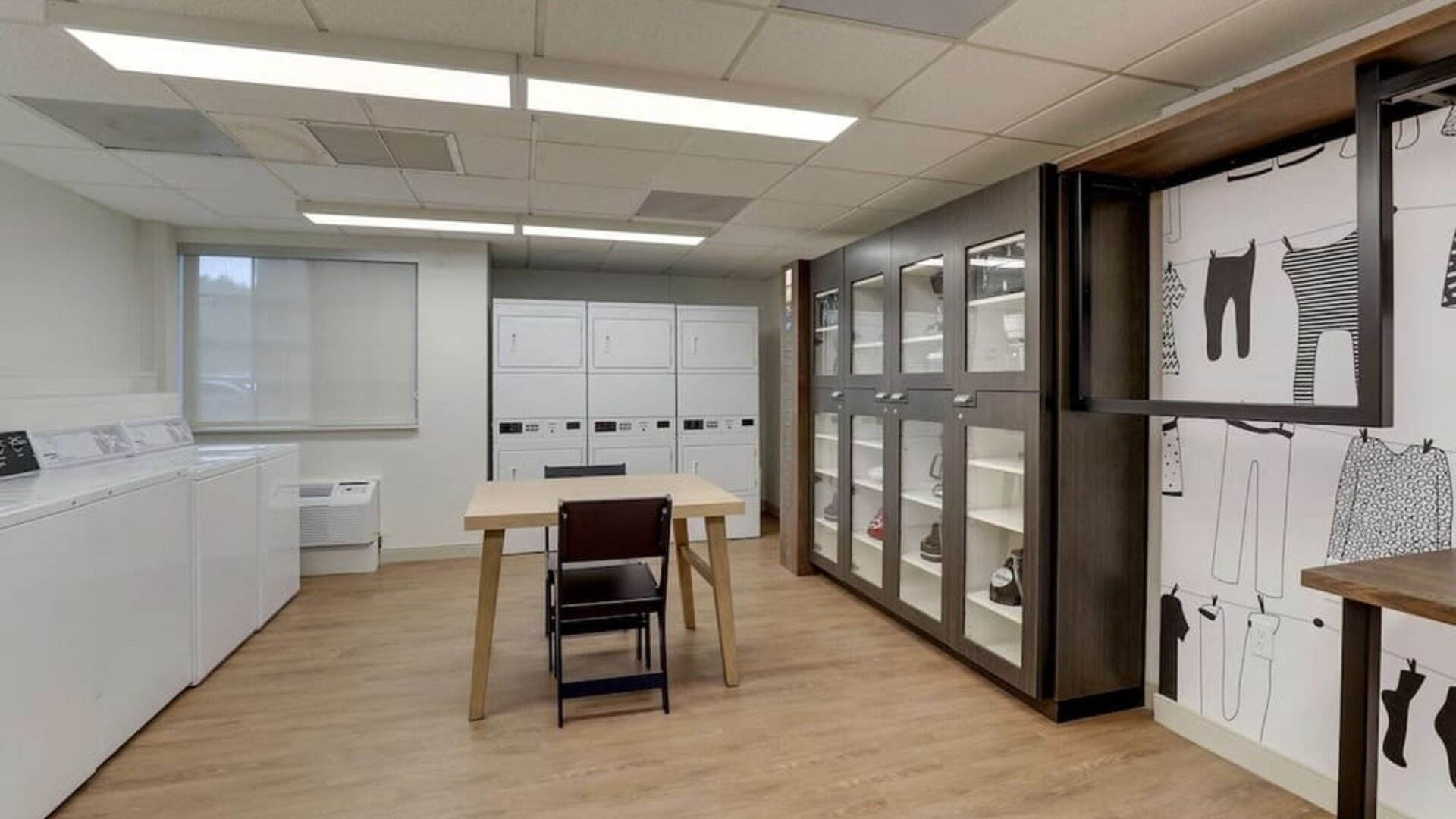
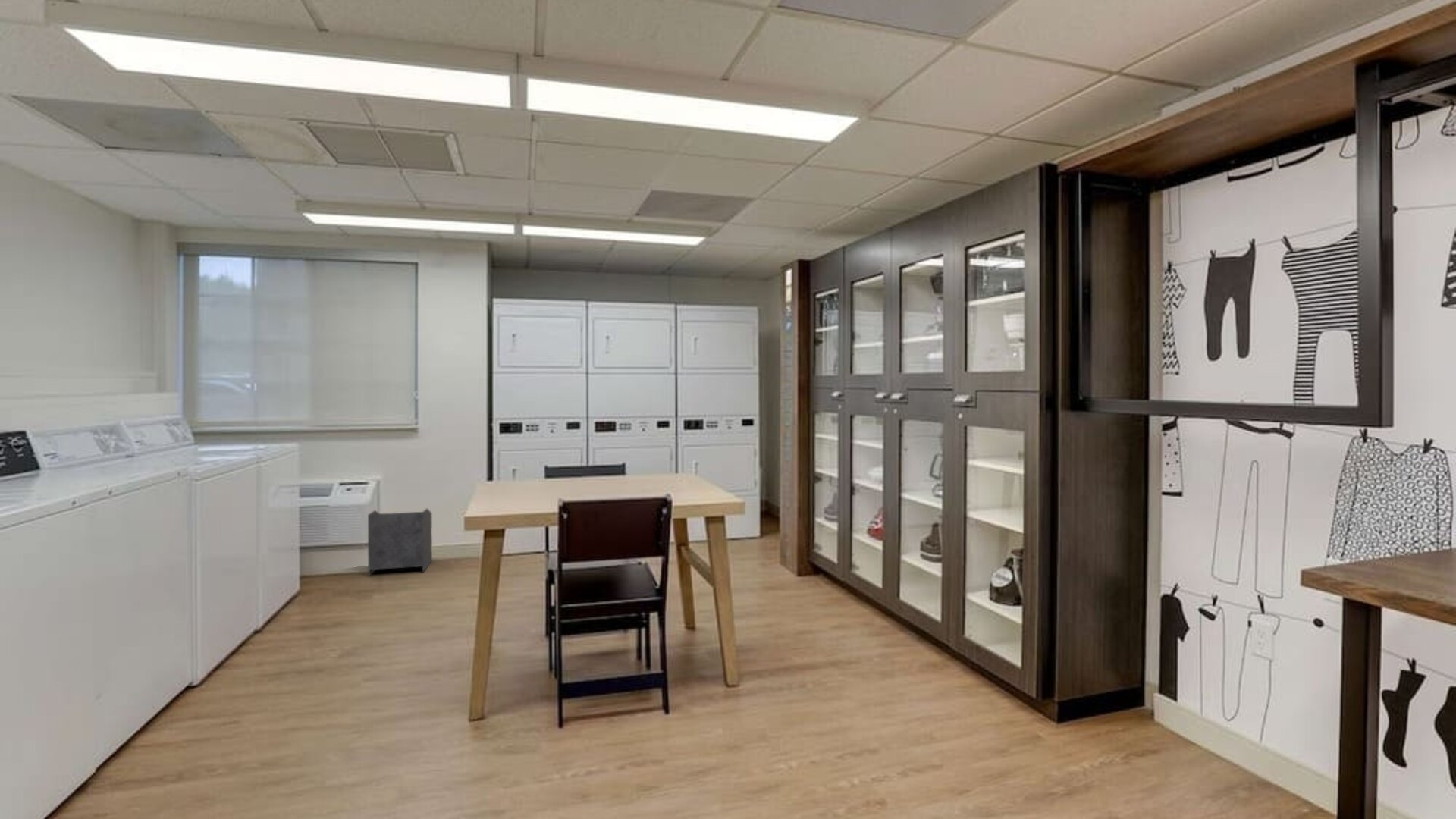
+ waste basket [367,507,433,577]
